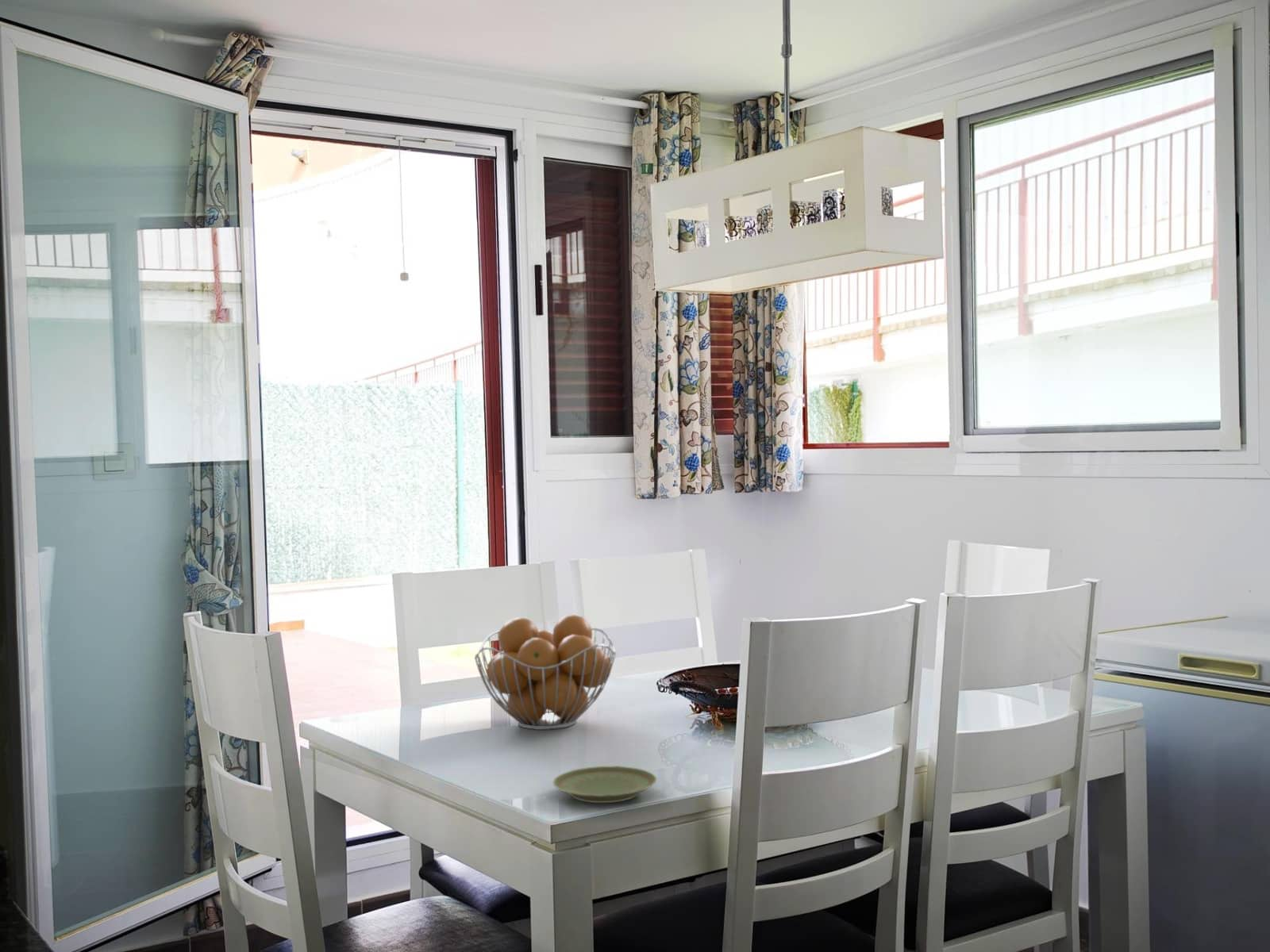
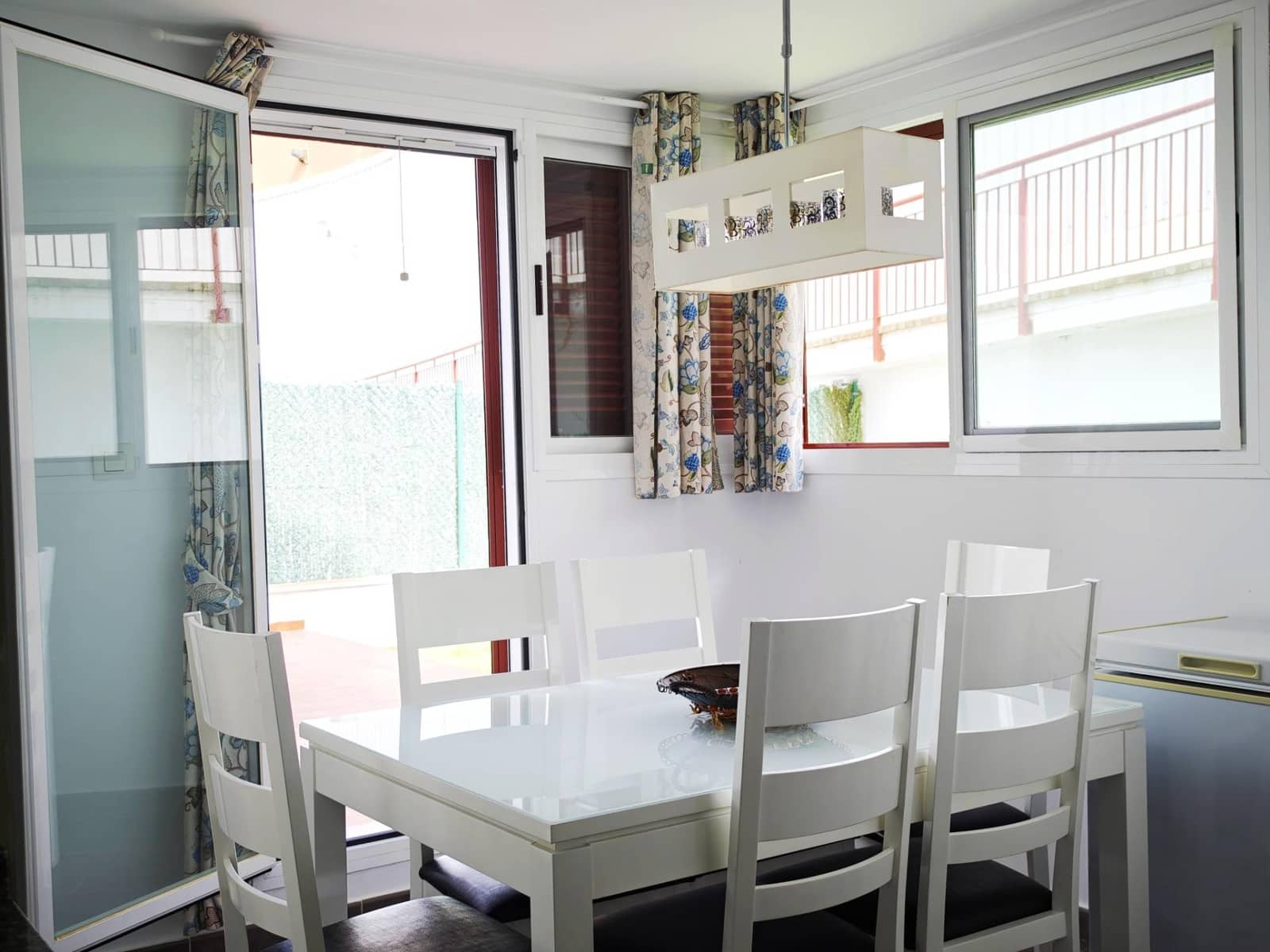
- plate [552,766,658,804]
- fruit basket [474,614,617,731]
